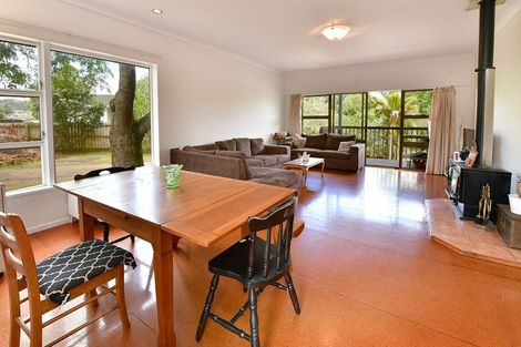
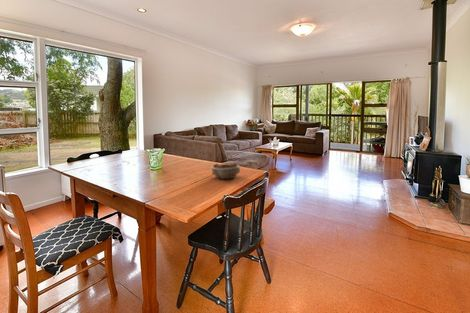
+ succulent planter [210,162,241,180]
